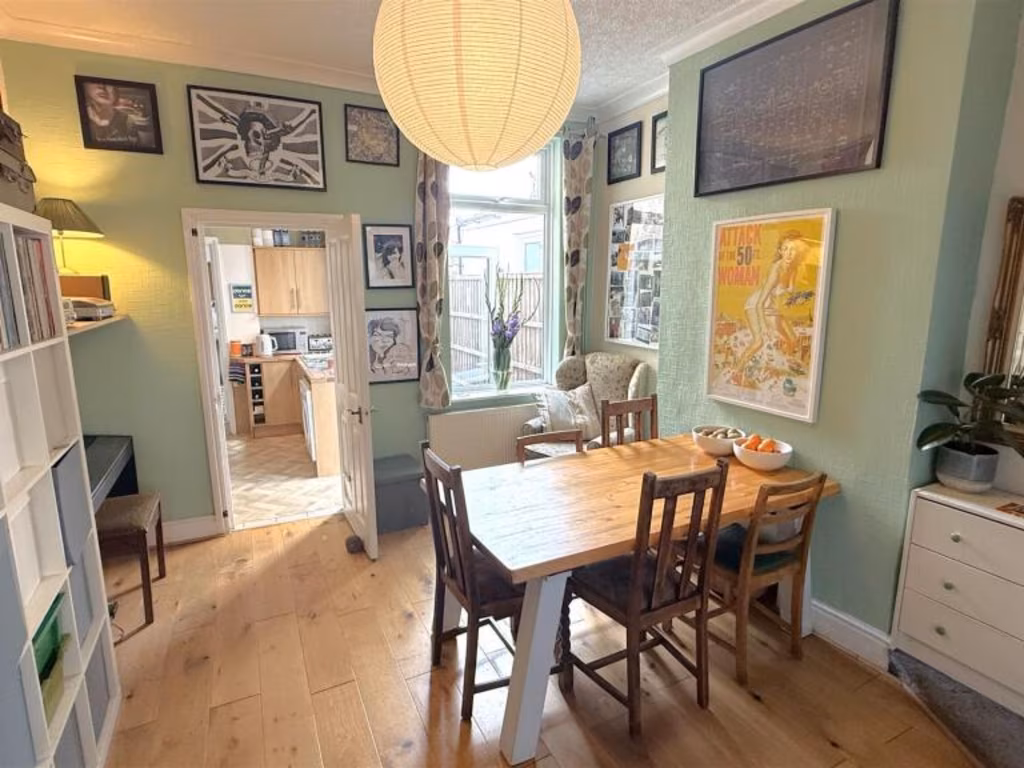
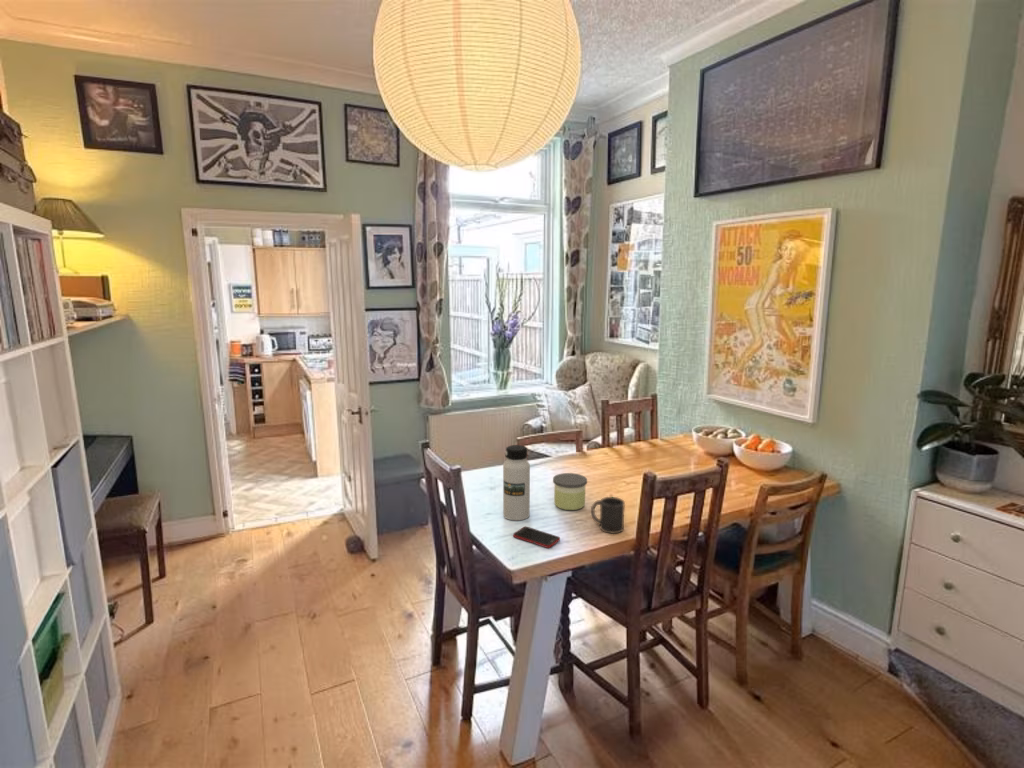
+ candle [552,472,588,511]
+ water bottle [502,444,531,522]
+ mug [590,496,626,535]
+ cell phone [512,526,561,549]
